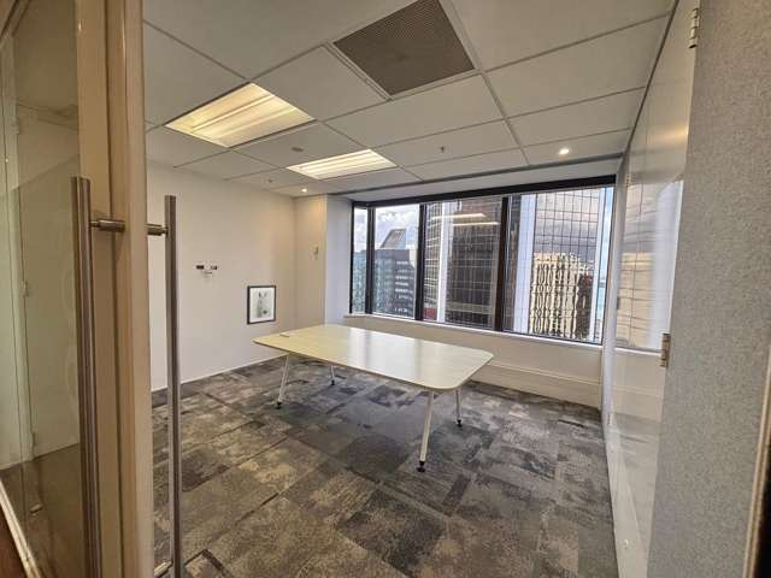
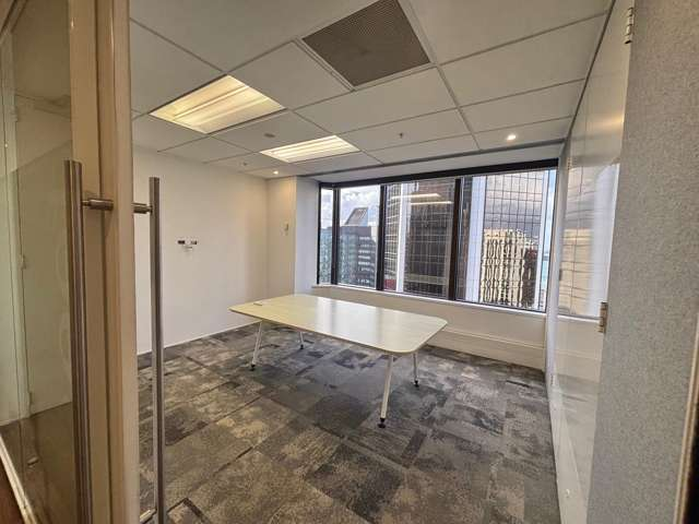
- wall art [246,284,277,326]
